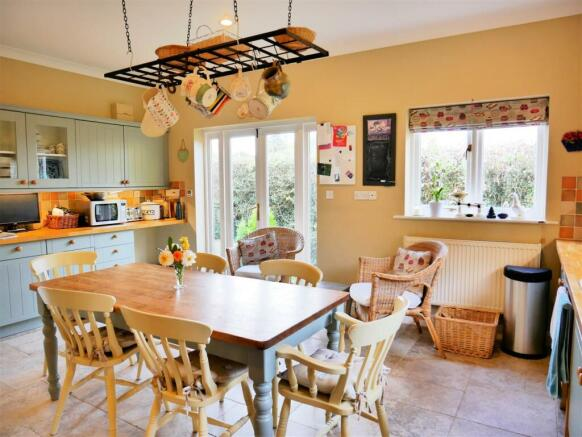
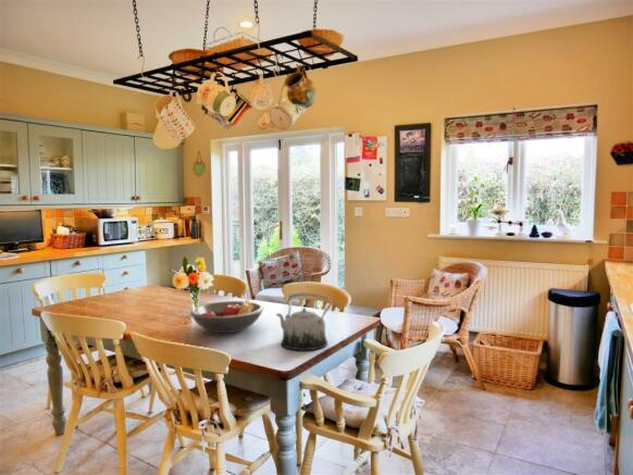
+ fruit bowl [189,298,264,334]
+ teapot [275,292,334,351]
